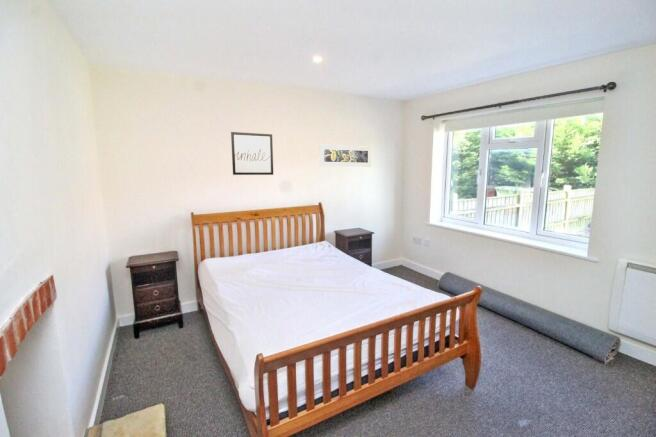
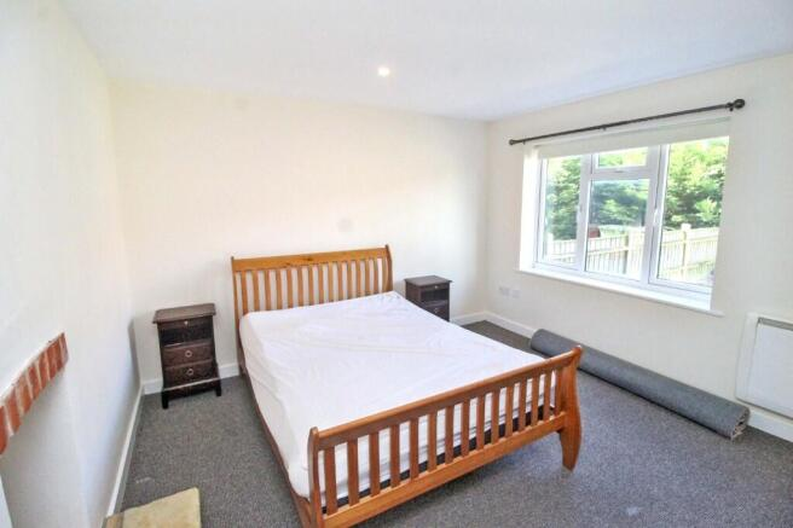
- wall art [230,131,274,176]
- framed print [318,144,372,168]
